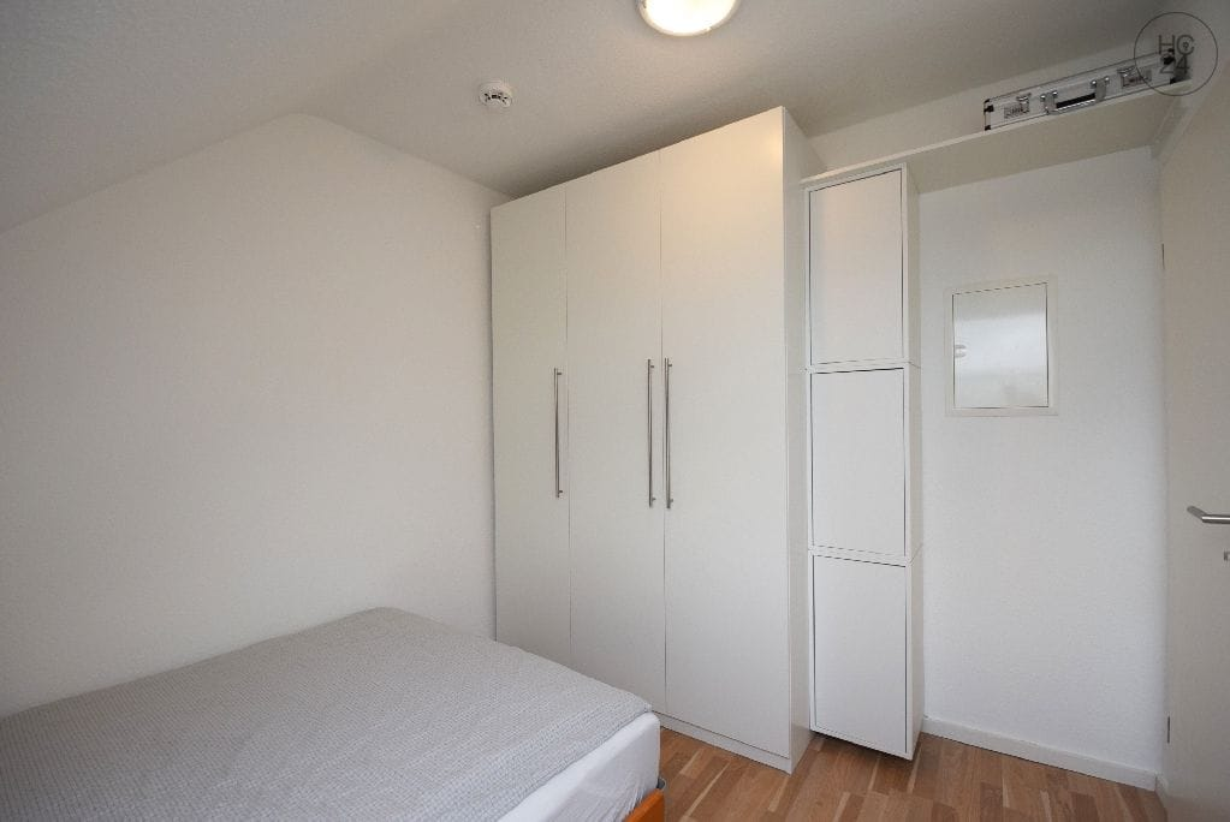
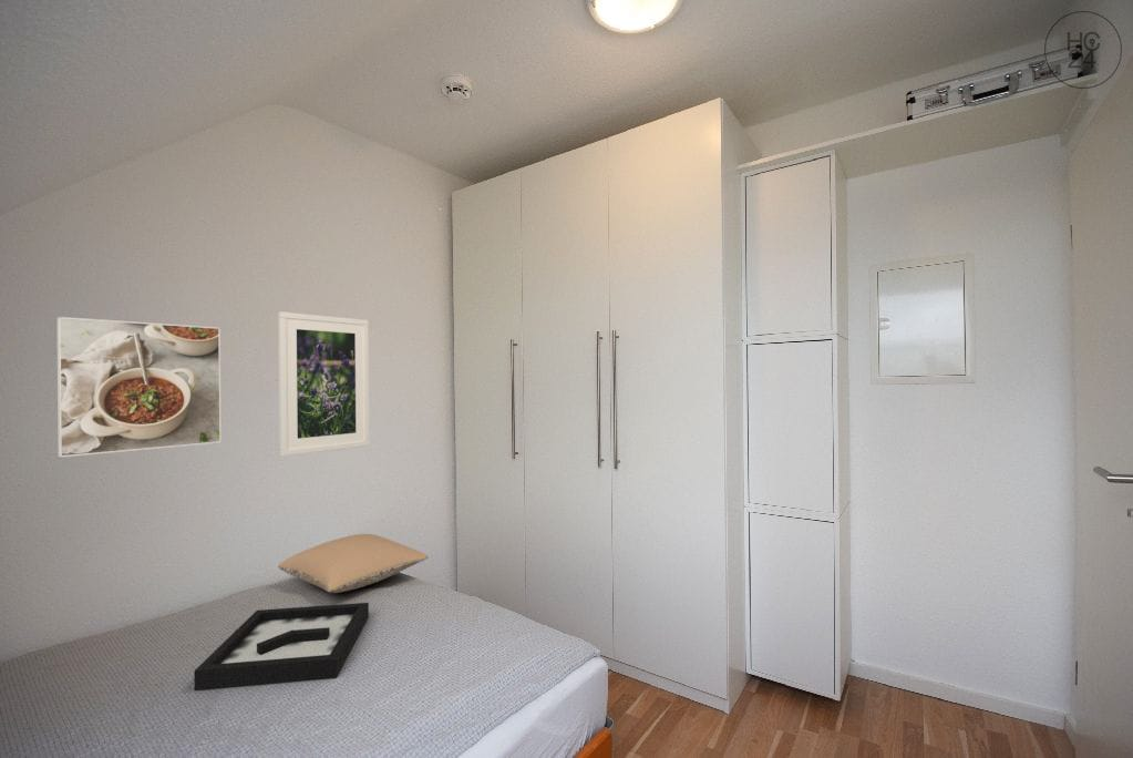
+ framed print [55,316,223,458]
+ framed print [277,310,371,458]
+ pillow [277,533,429,594]
+ decorative tray [193,602,370,692]
